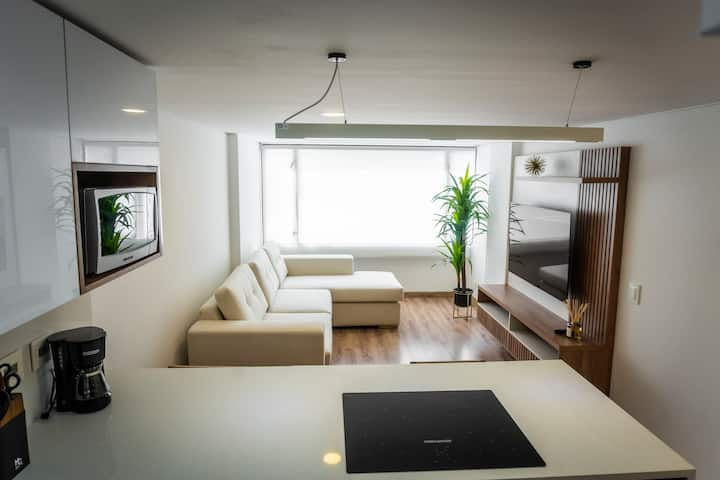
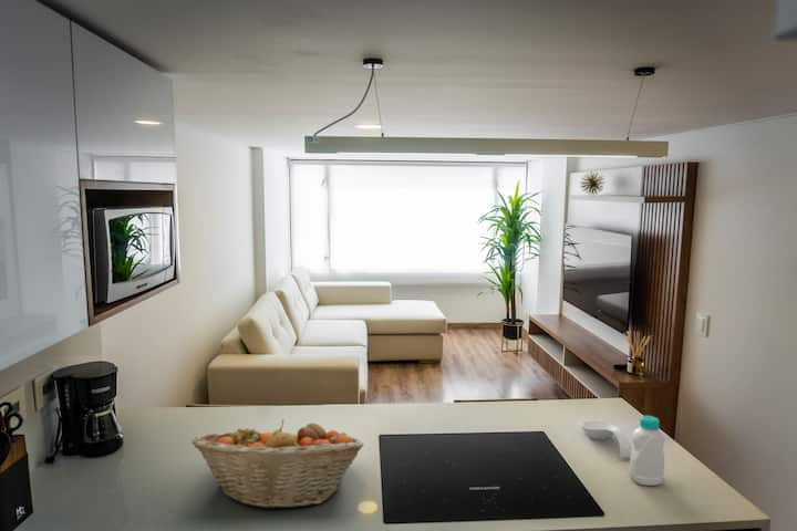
+ fruit basket [190,418,364,510]
+ spoon rest [580,420,632,459]
+ bottle [629,415,666,487]
